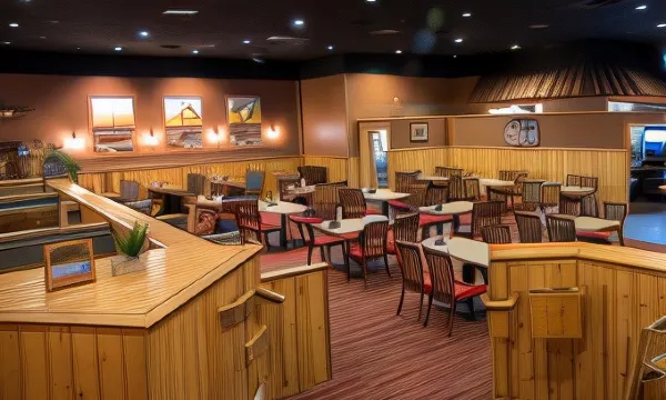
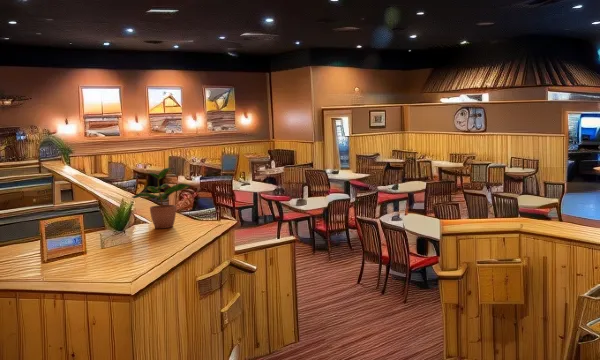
+ potted plant [131,166,192,229]
